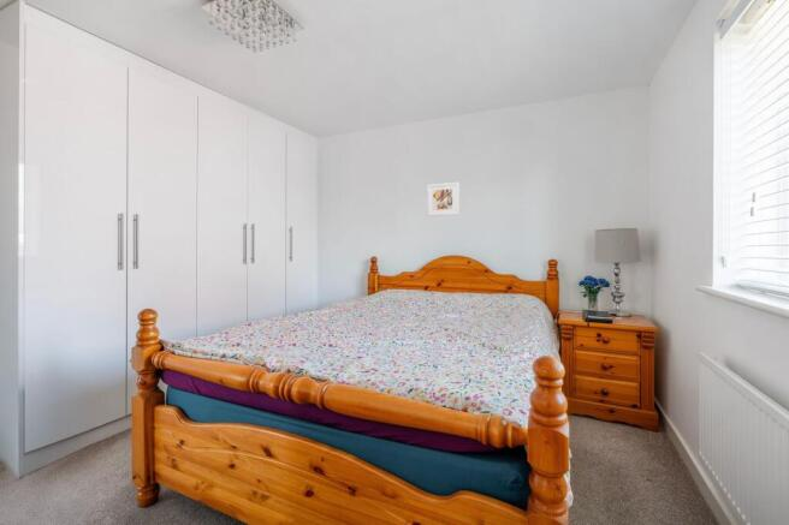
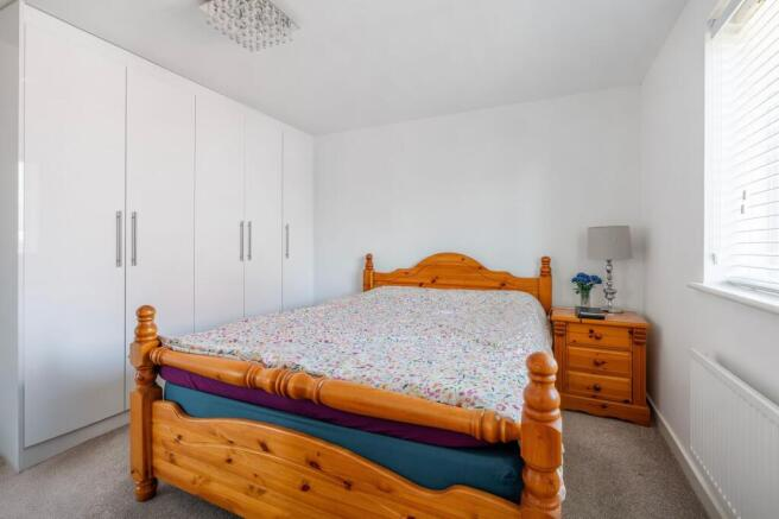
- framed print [426,181,459,217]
